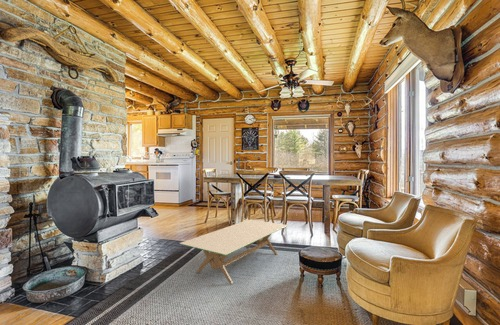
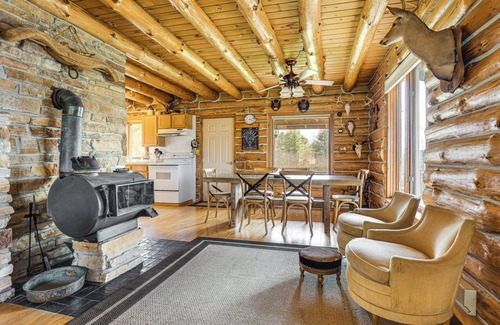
- coffee table [179,219,289,285]
